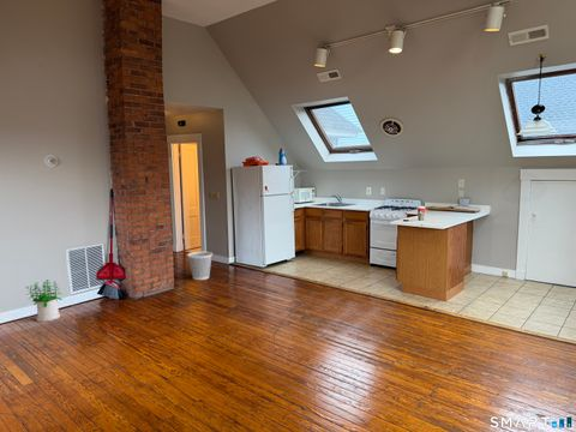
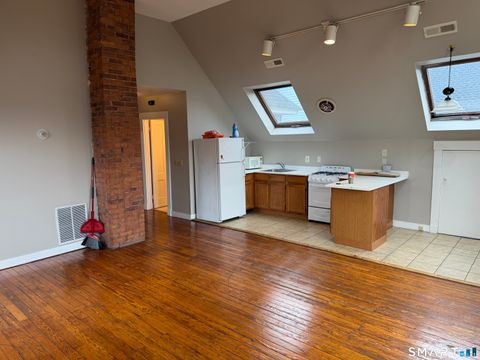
- wastebasket [186,251,214,281]
- potted plant [24,278,64,323]
